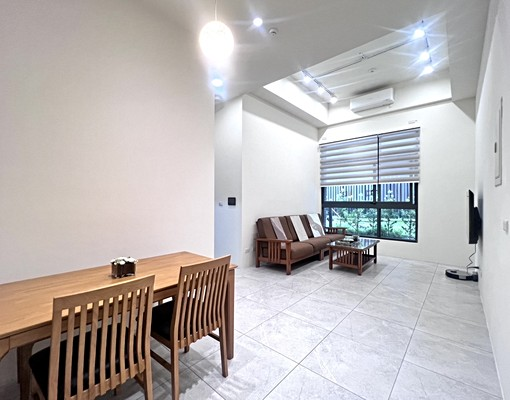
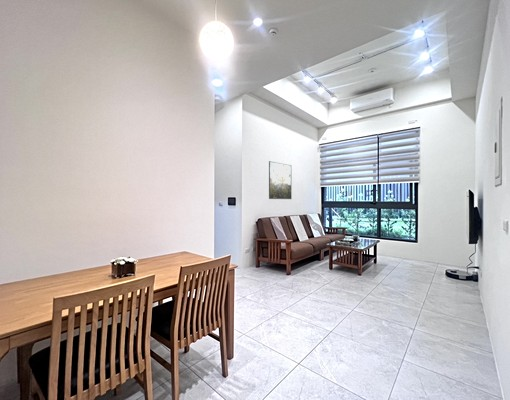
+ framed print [268,160,293,200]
